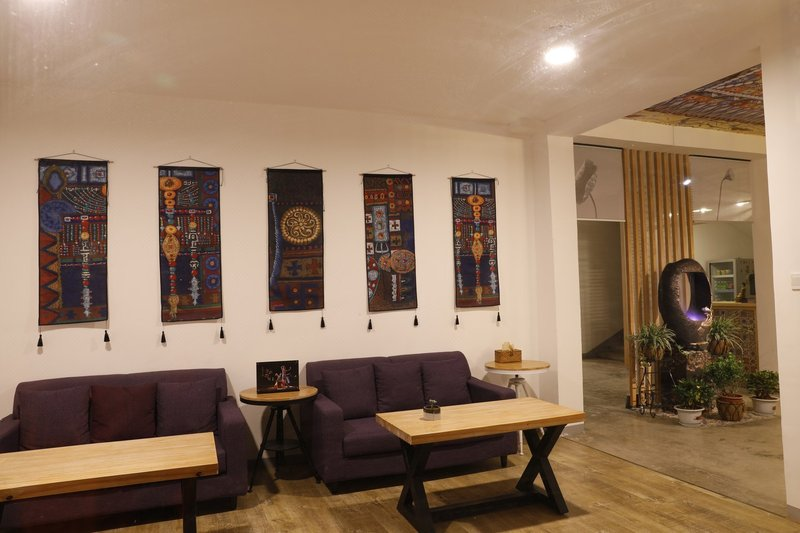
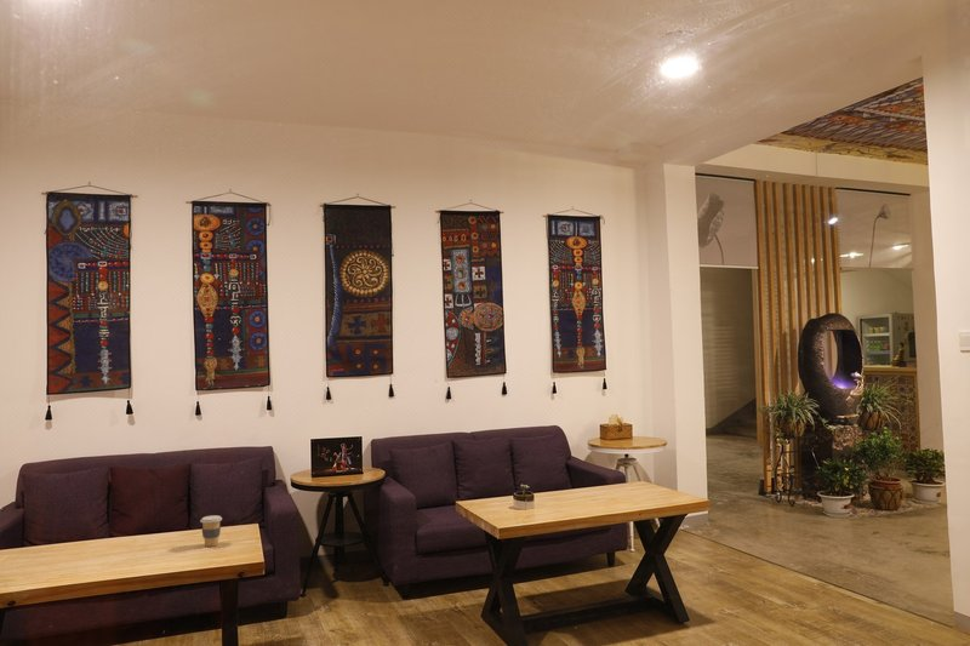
+ coffee cup [199,514,223,548]
